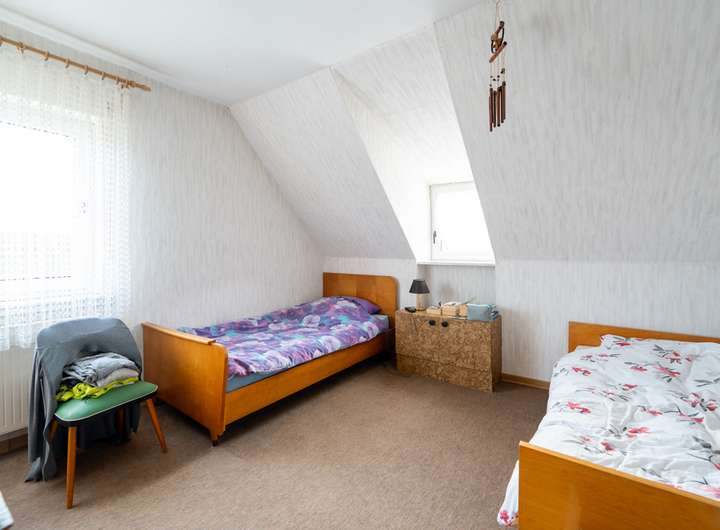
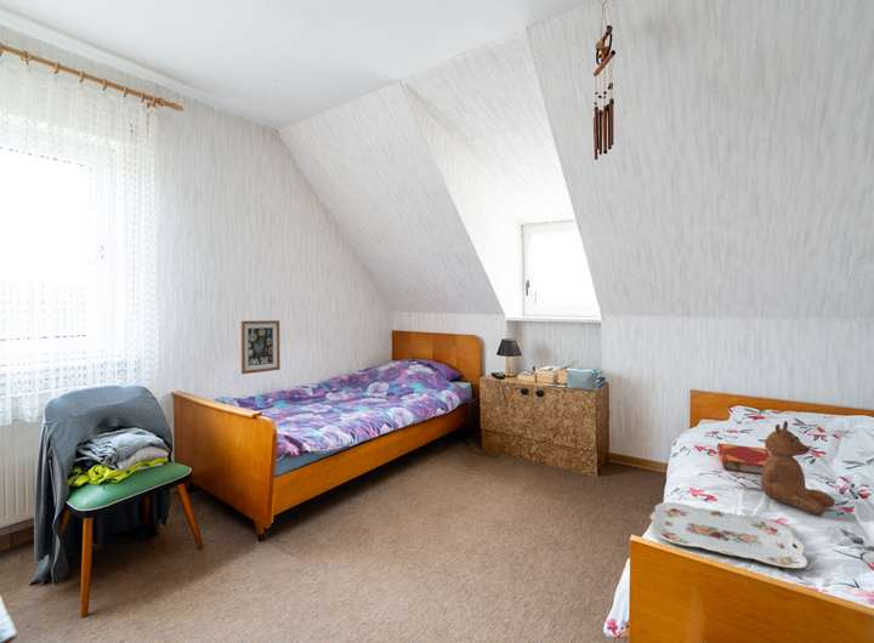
+ wall art [240,319,282,375]
+ serving tray [649,501,808,569]
+ hardback book [716,442,771,476]
+ teddy bear [760,420,836,517]
